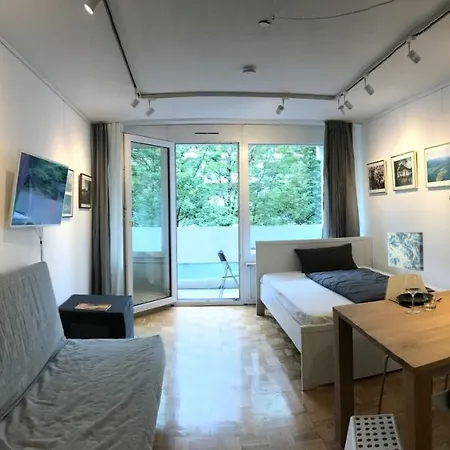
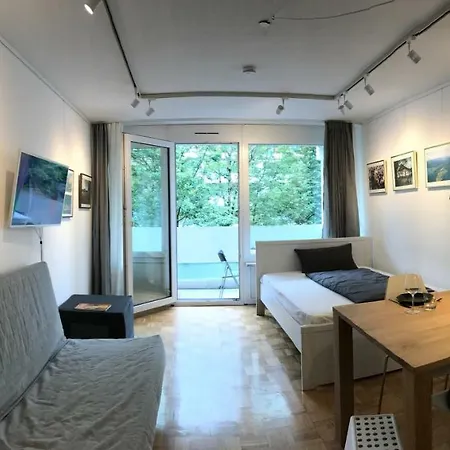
- wall art [387,231,425,272]
